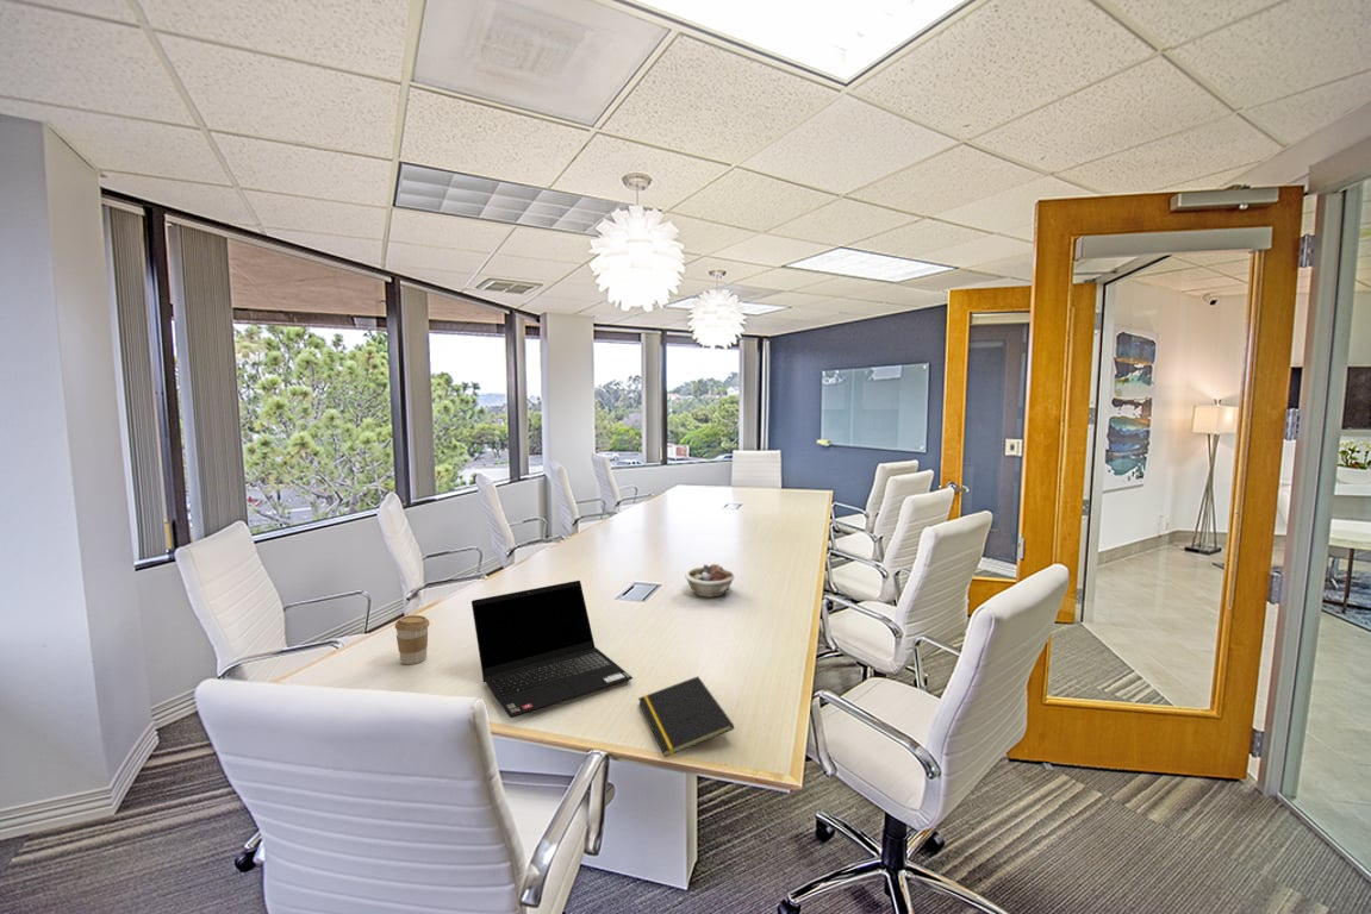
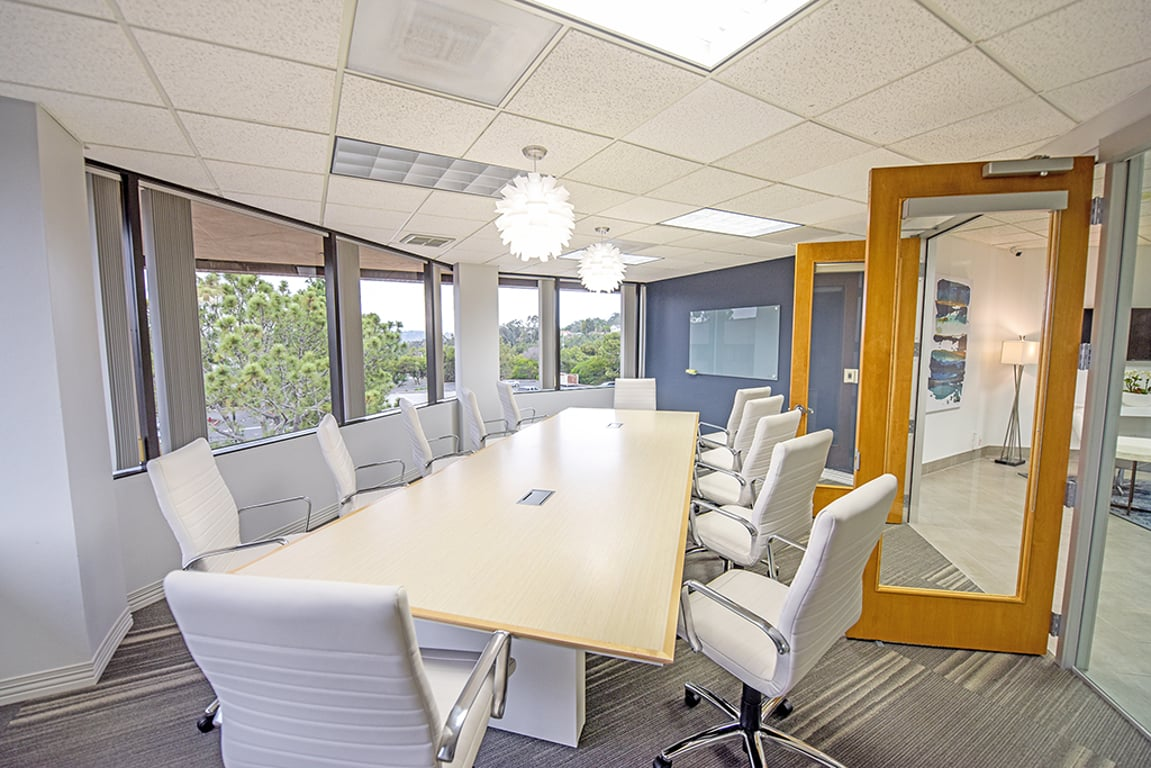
- succulent planter [684,563,735,599]
- laptop computer [470,580,634,719]
- coffee cup [394,614,431,665]
- notepad [637,675,735,758]
